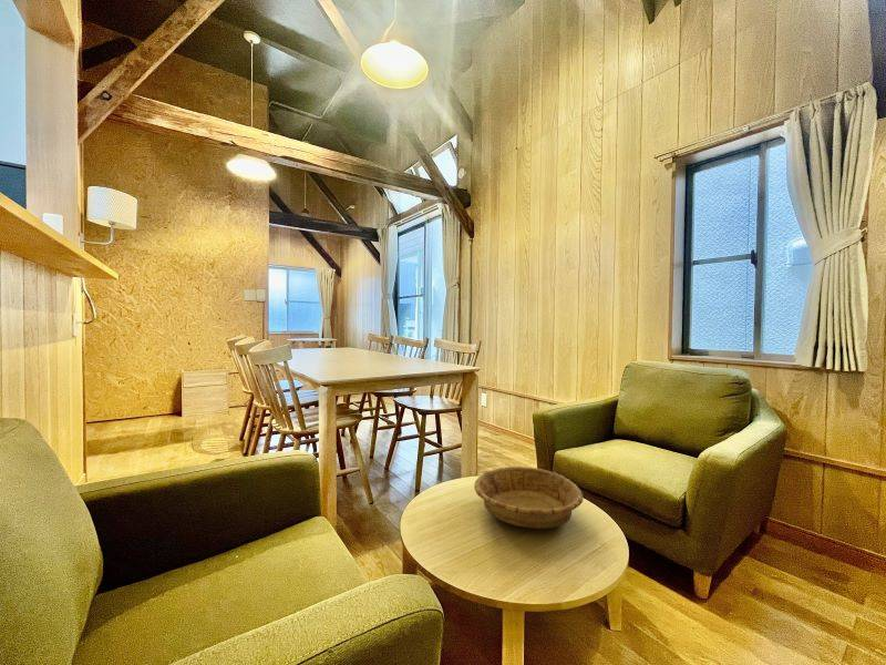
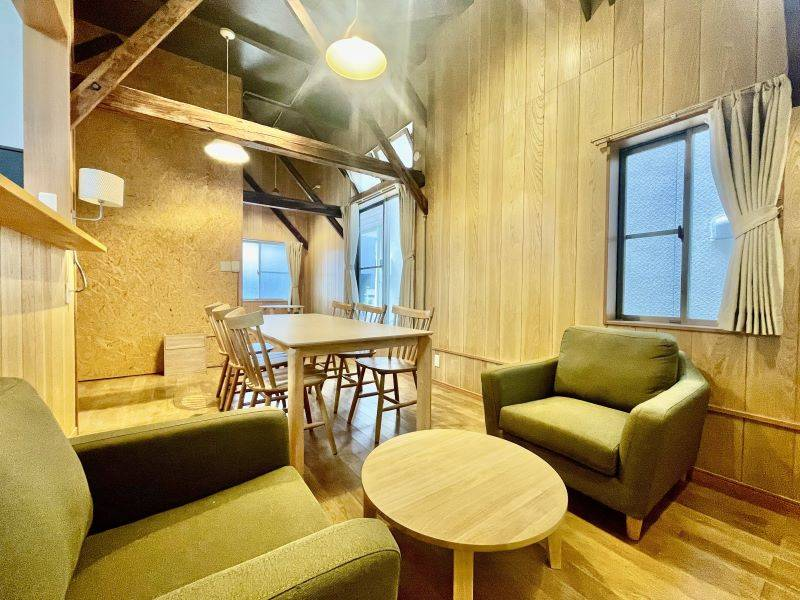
- ceramic bowl [473,466,584,530]
